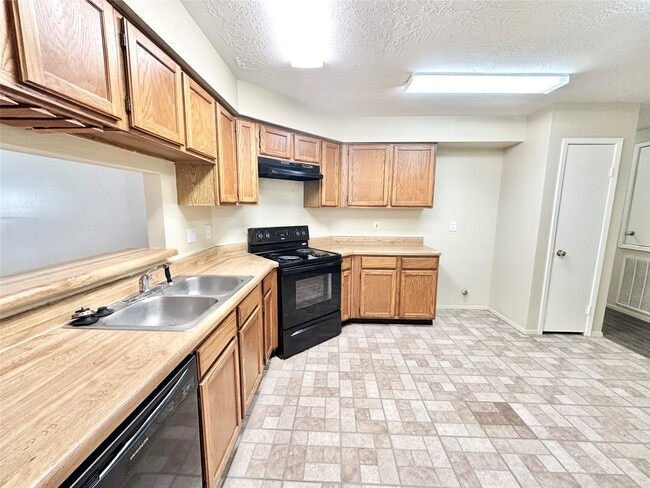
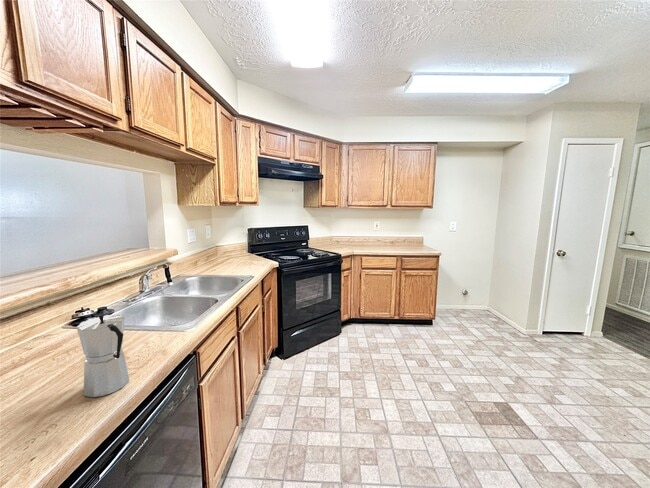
+ moka pot [76,314,130,398]
